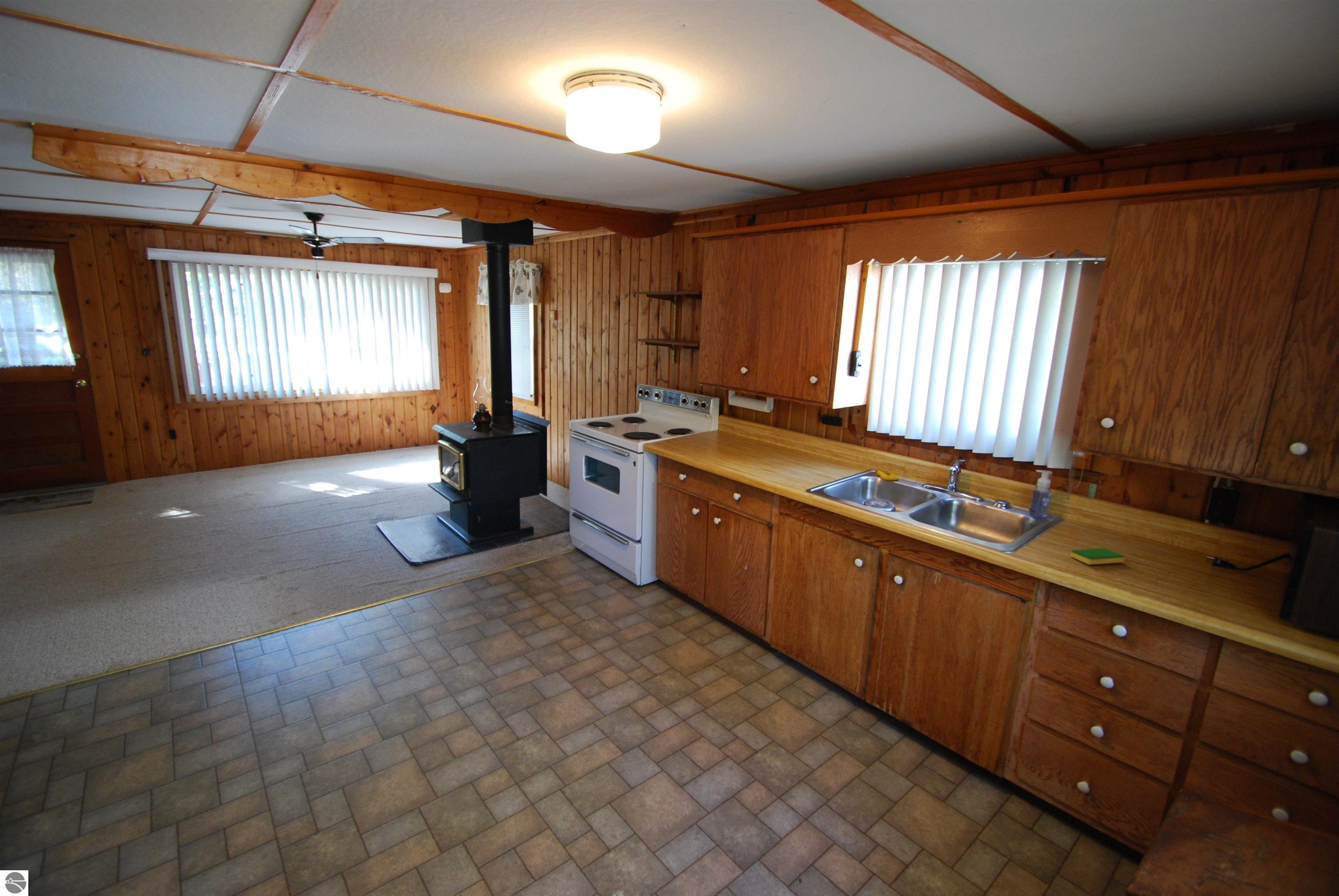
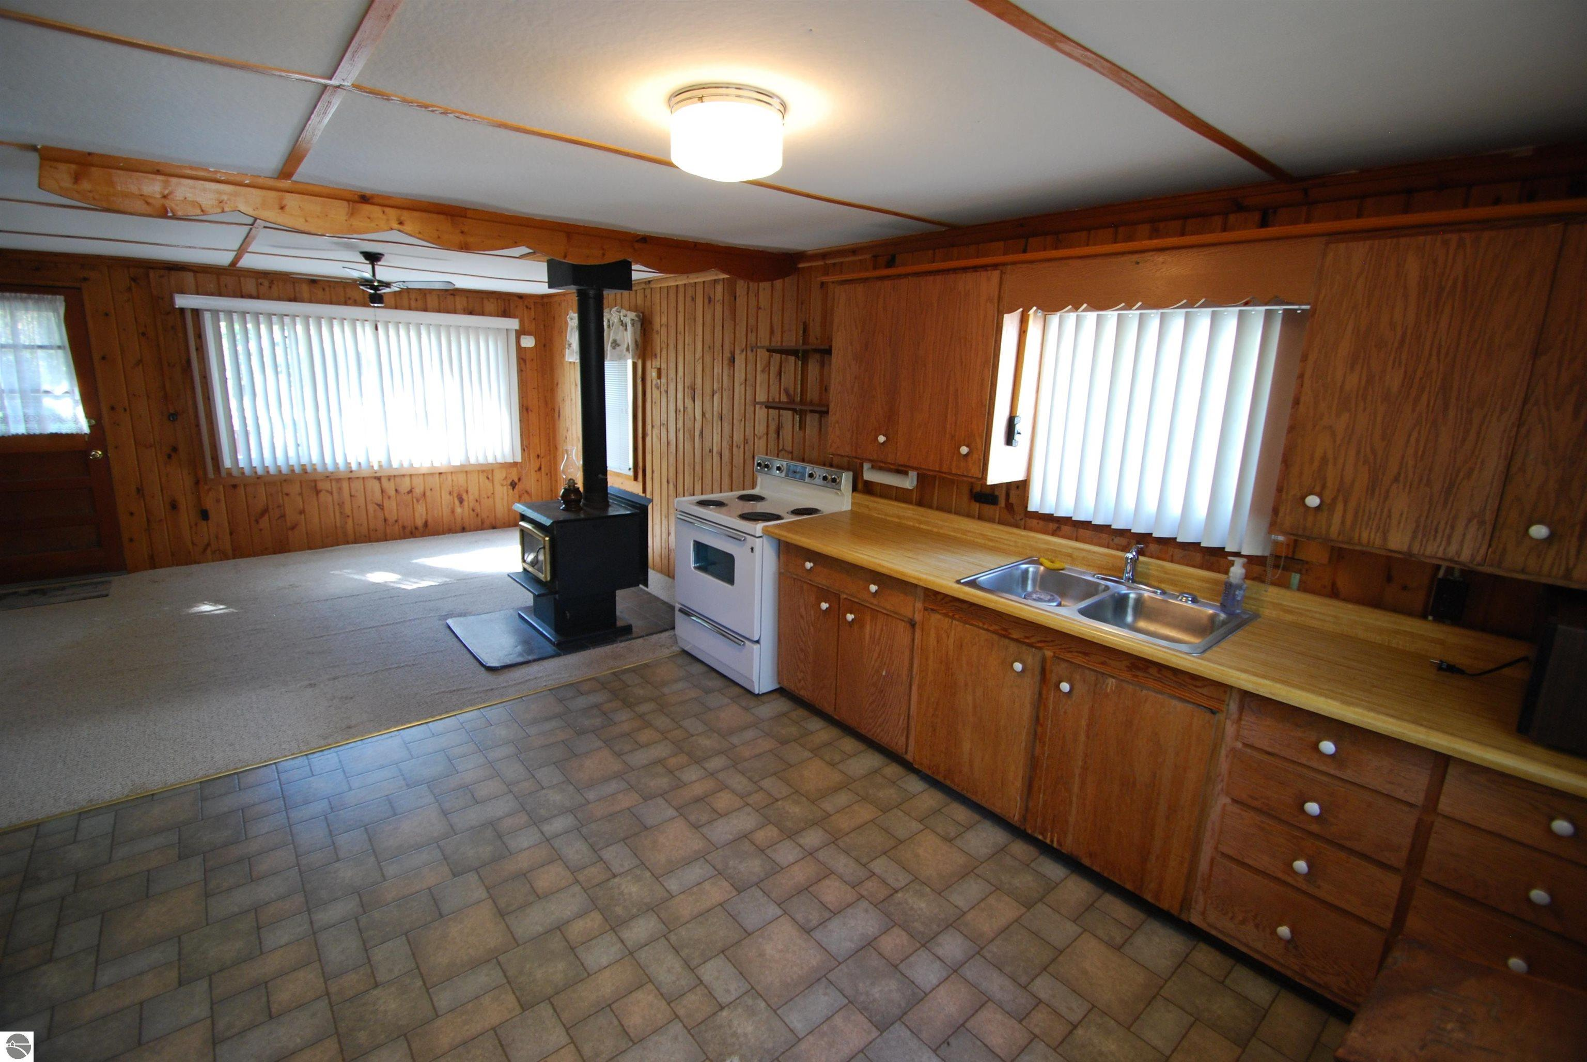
- dish sponge [1070,547,1125,565]
